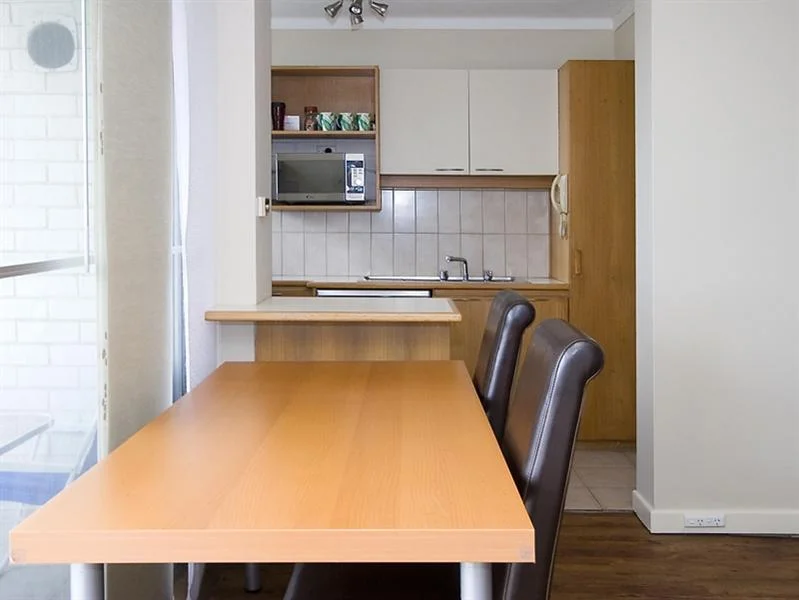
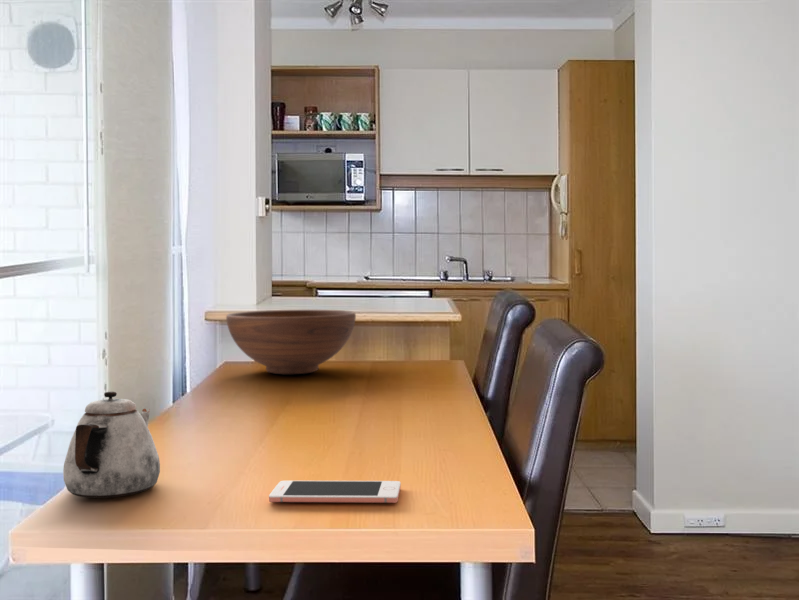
+ teapot [62,391,161,499]
+ fruit bowl [225,309,357,375]
+ cell phone [268,480,402,504]
